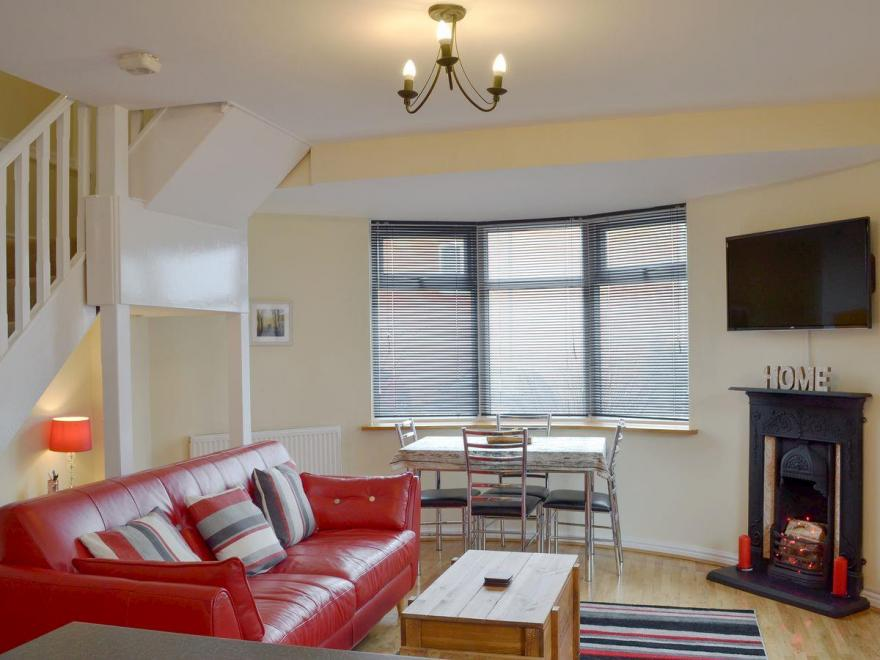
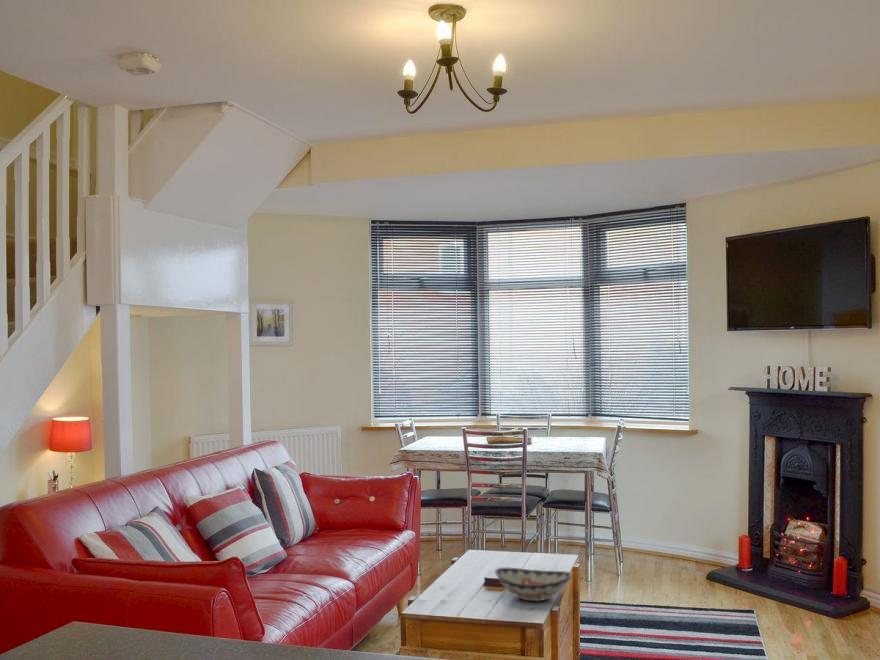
+ decorative bowl [494,567,573,602]
